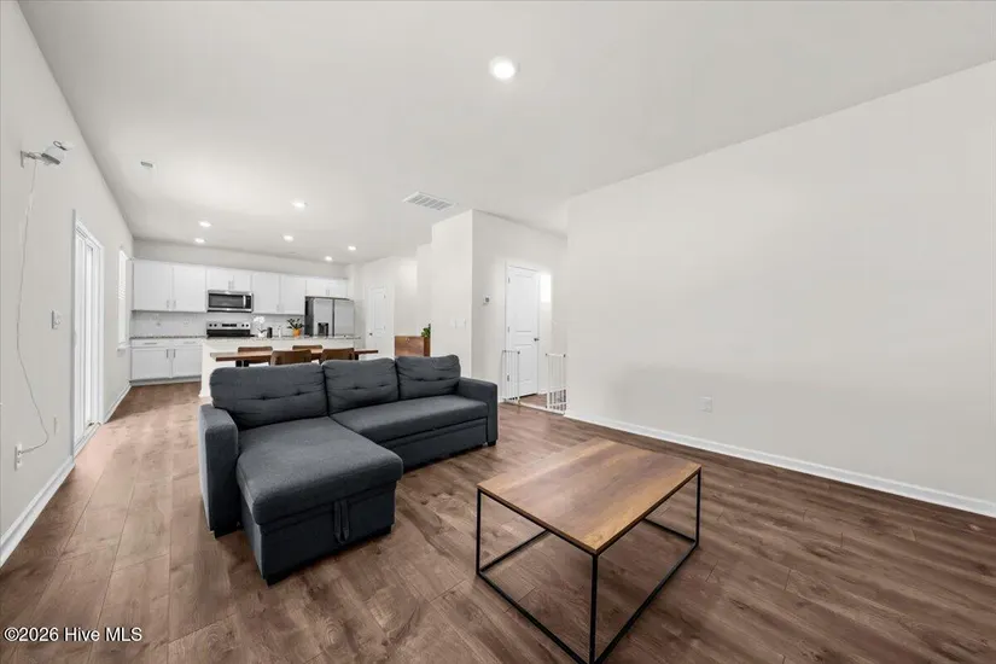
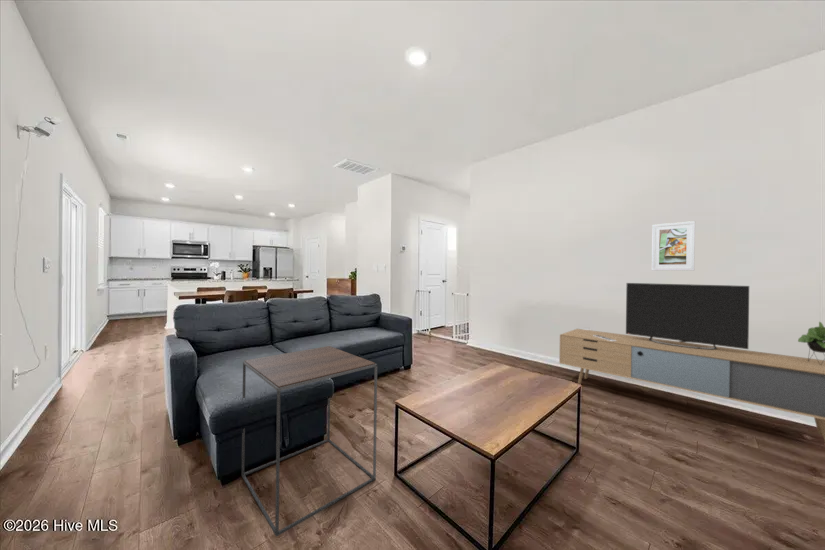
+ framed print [651,220,696,271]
+ media console [558,282,825,442]
+ side table [241,345,378,538]
